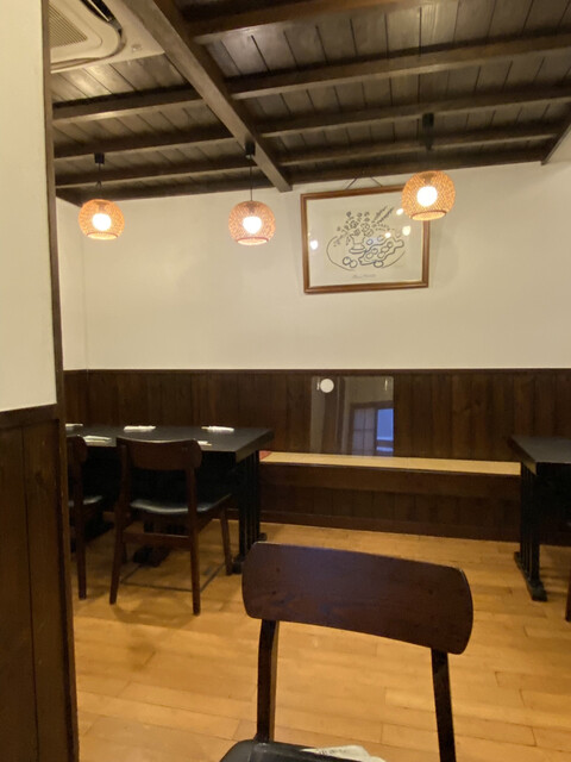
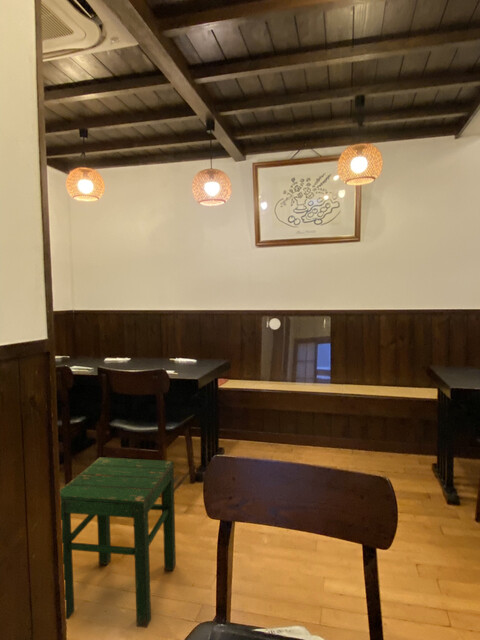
+ stool [59,457,177,629]
